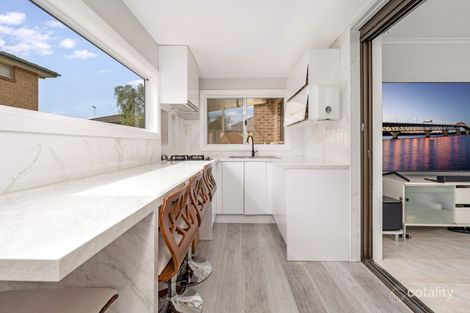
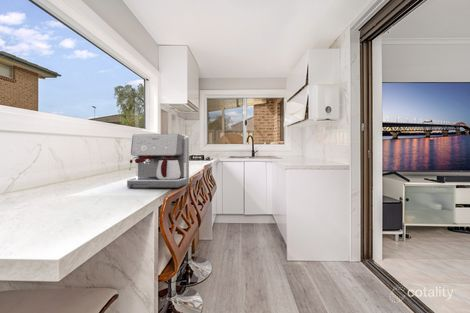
+ coffee maker [126,133,190,189]
